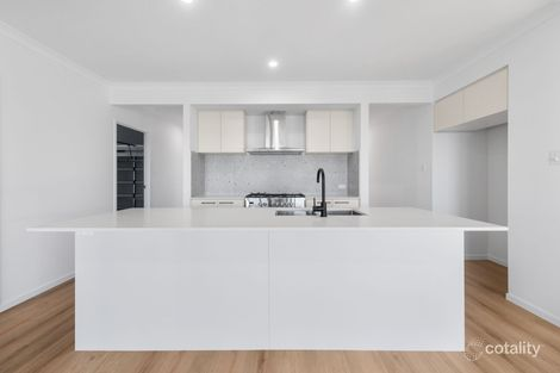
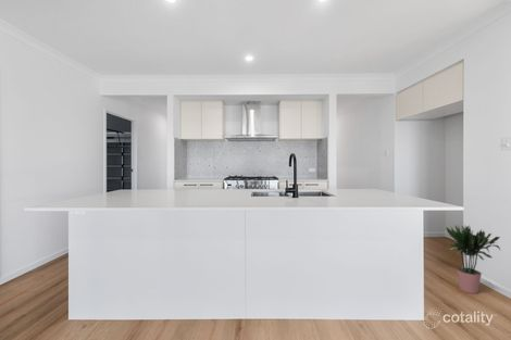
+ potted plant [445,224,502,294]
